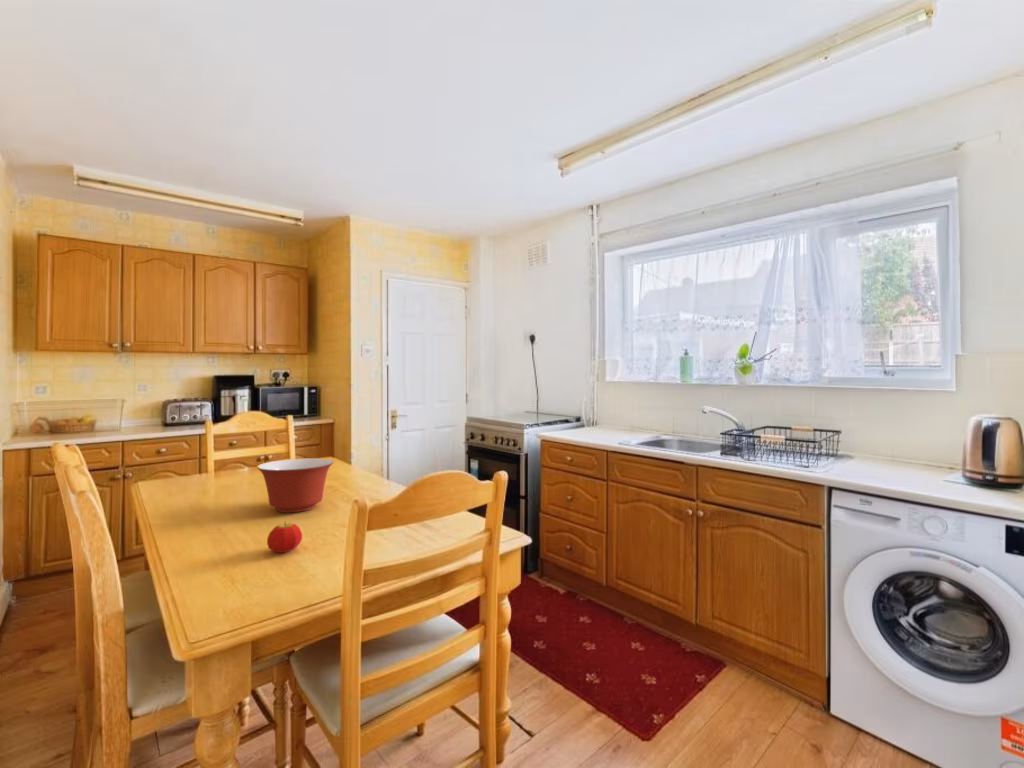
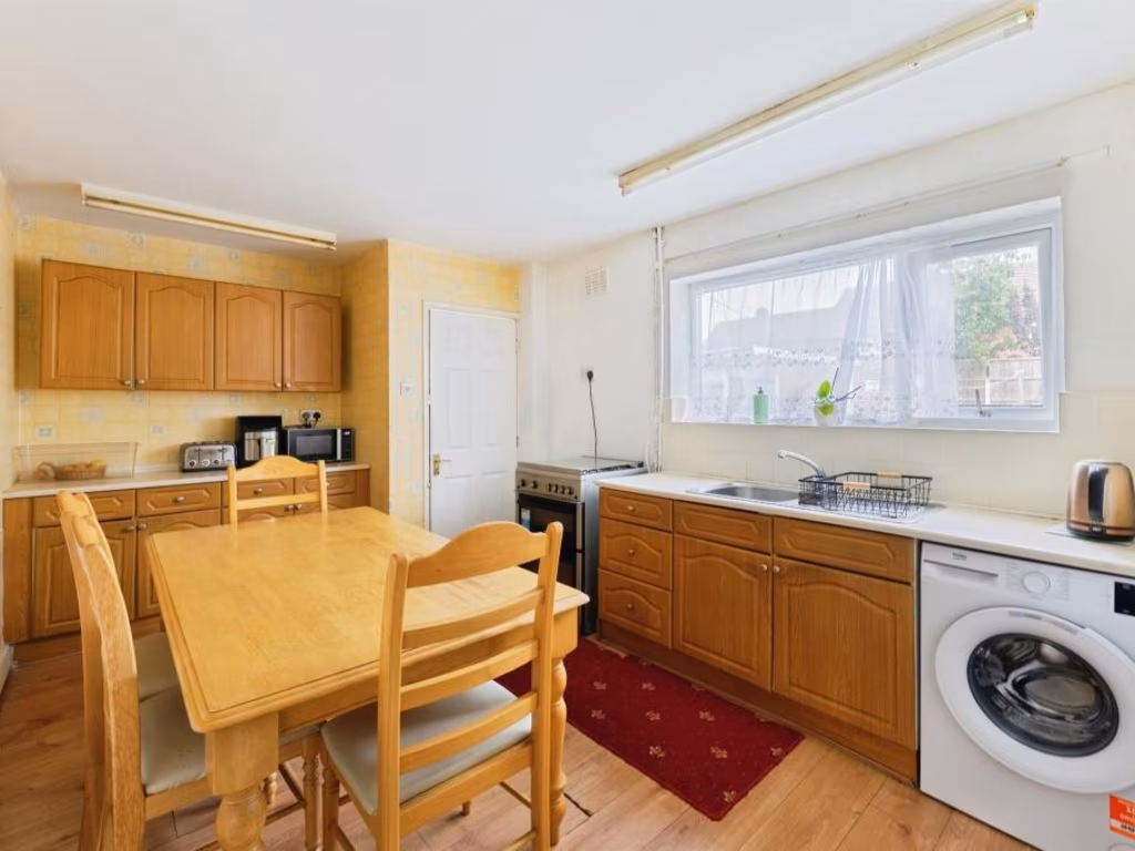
- fruit [266,521,303,554]
- mixing bowl [256,457,334,513]
